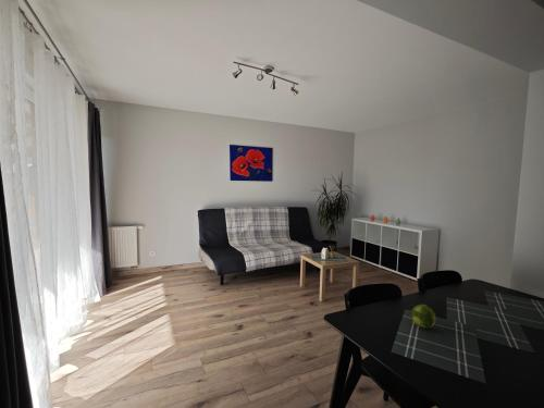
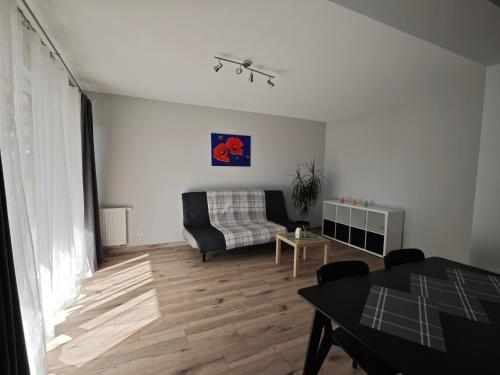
- fruit [410,304,437,330]
